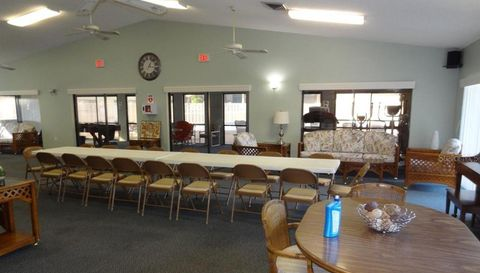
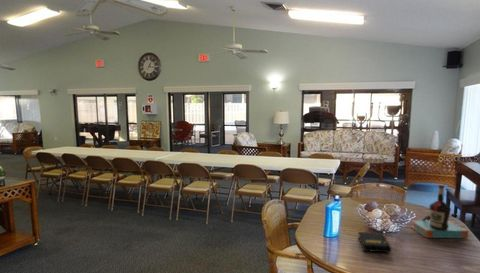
+ book [357,231,392,254]
+ bottle [410,183,469,239]
